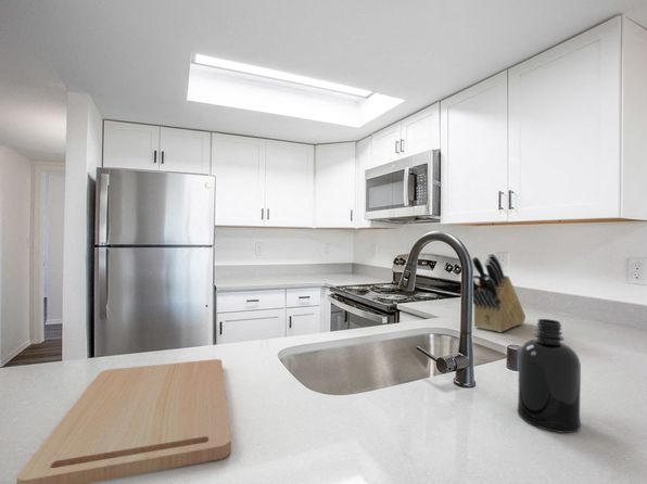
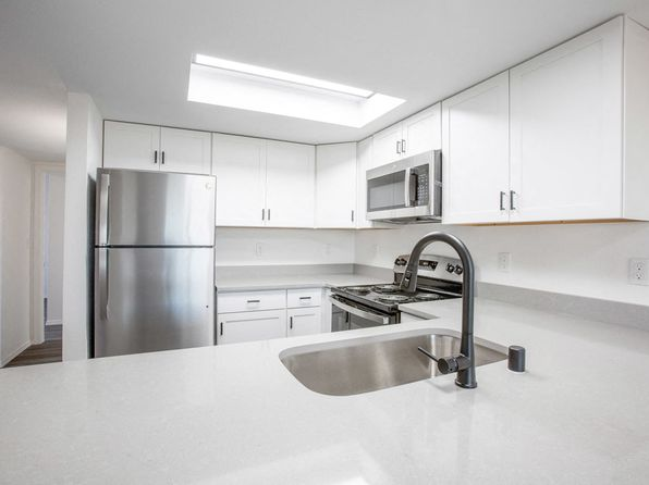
- knife block [471,253,527,333]
- bottle [517,318,582,434]
- cutting board [15,358,232,484]
